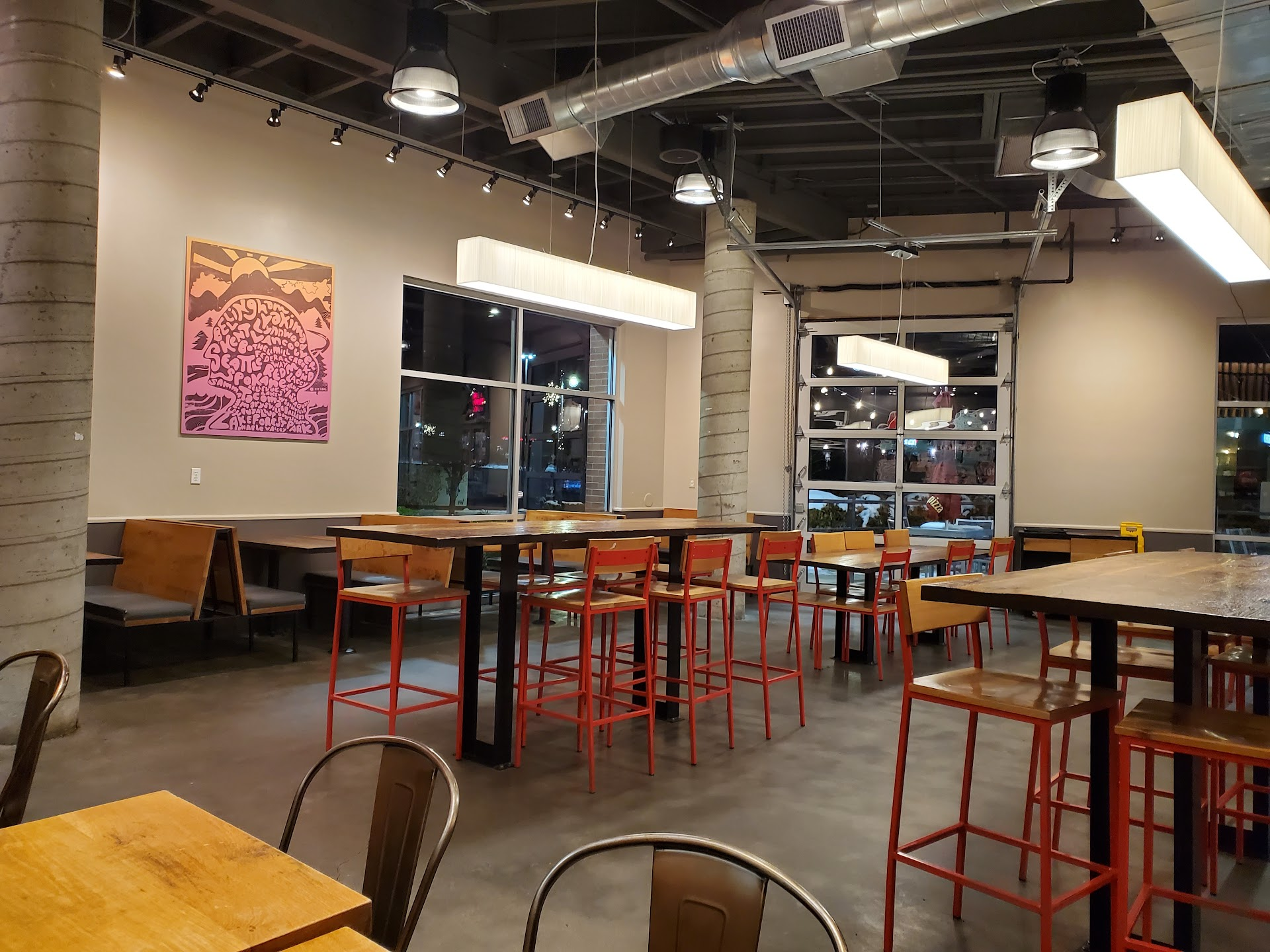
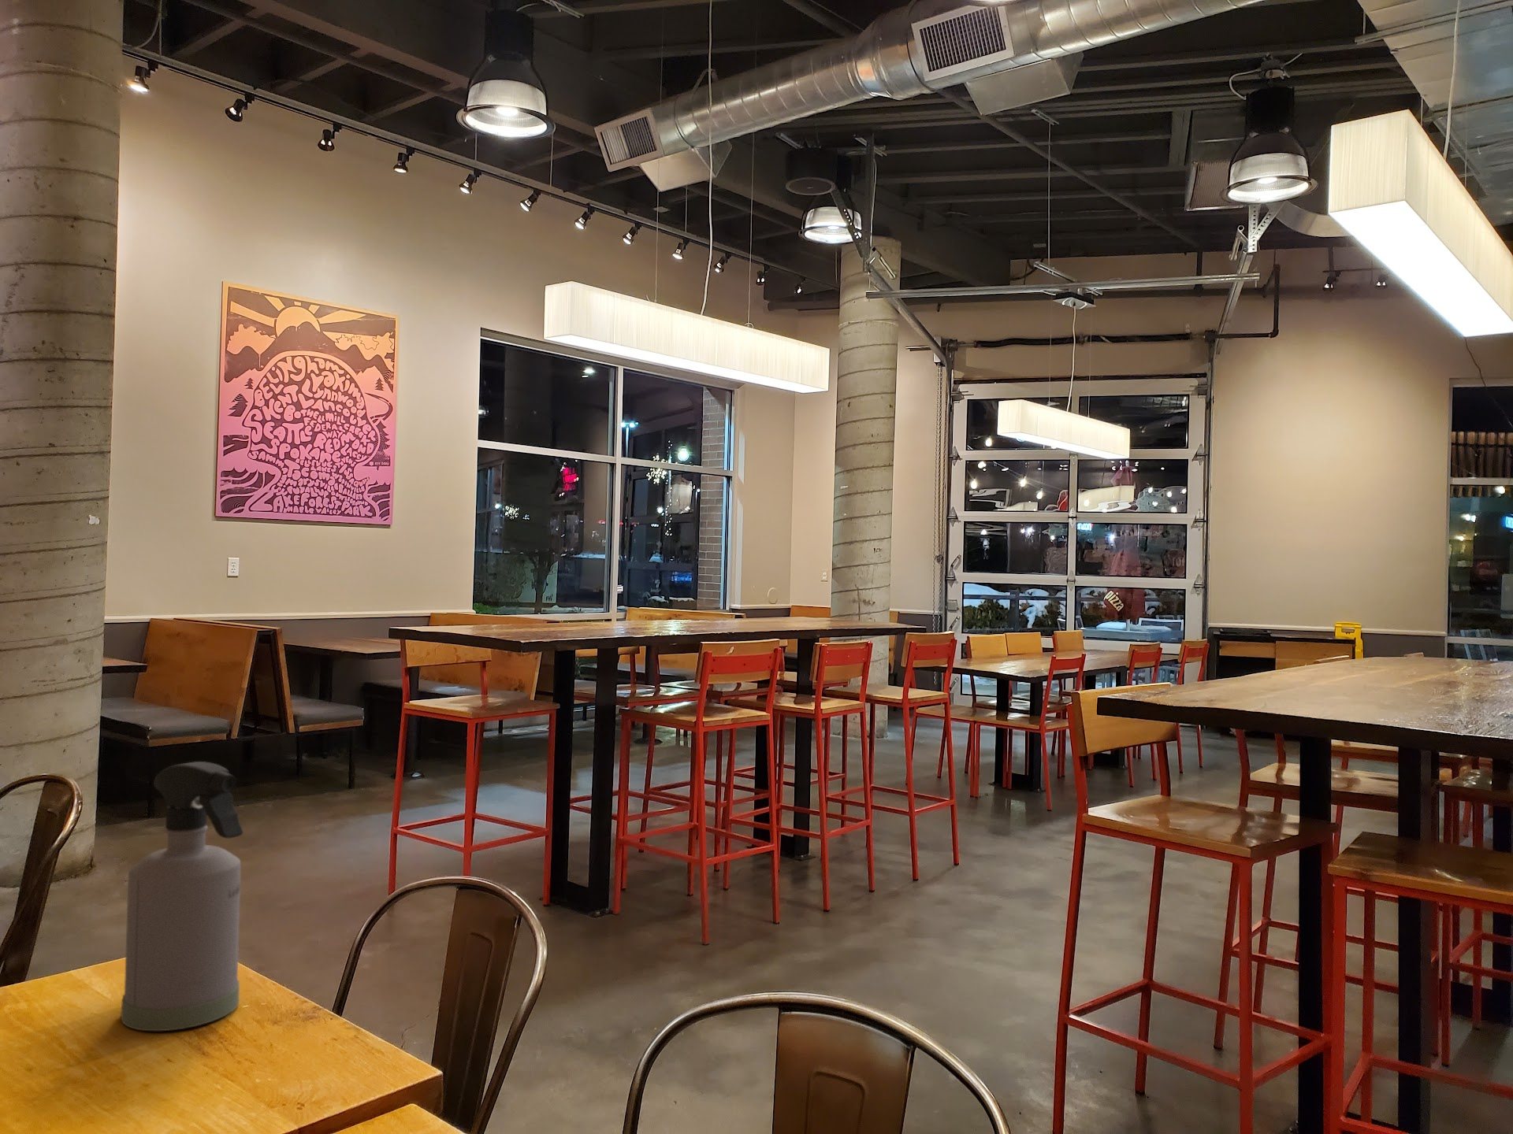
+ spray bottle [120,761,244,1032]
